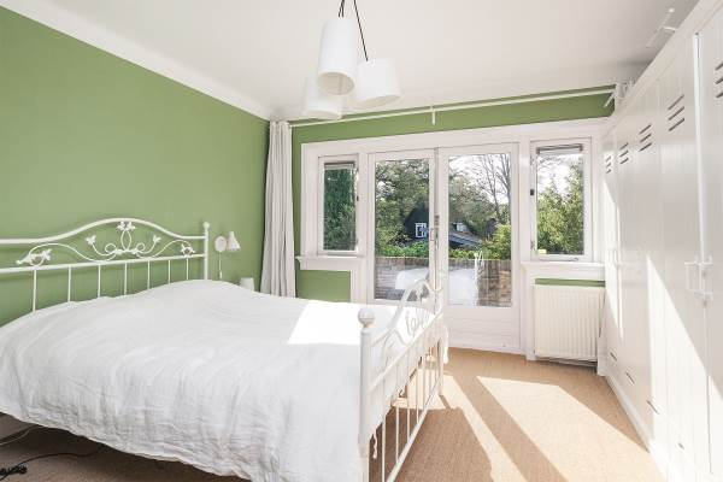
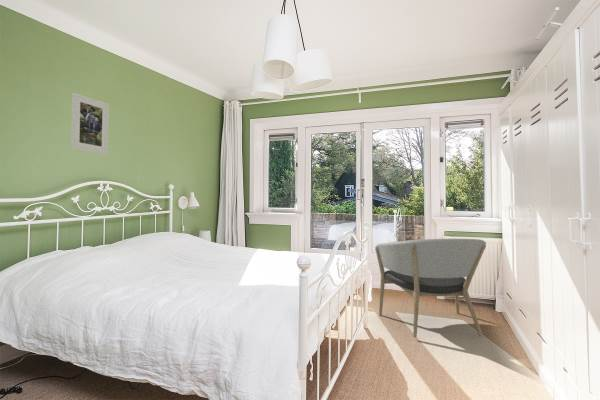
+ armchair [374,238,487,339]
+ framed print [70,92,110,155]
